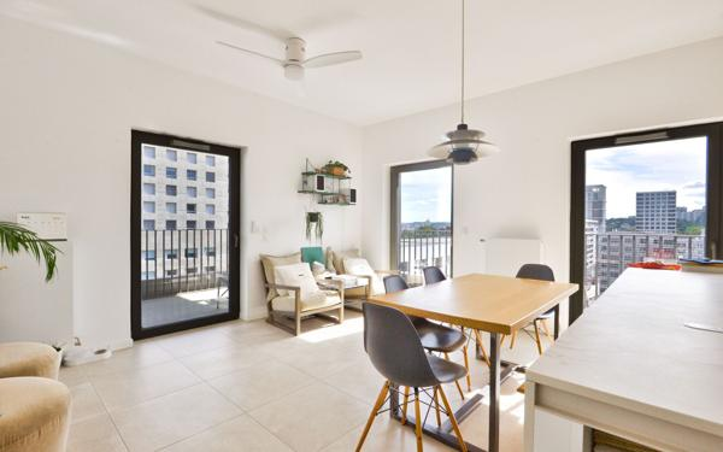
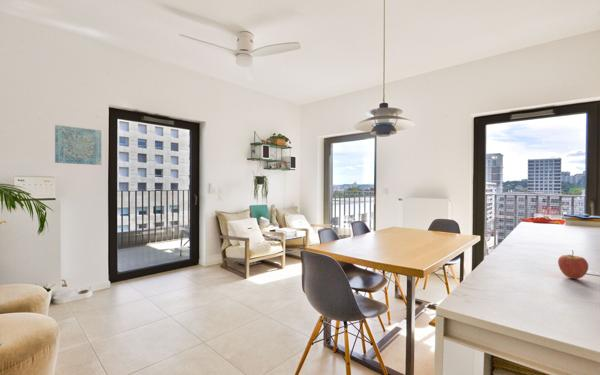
+ fruit [557,249,589,280]
+ wall art [54,124,102,166]
